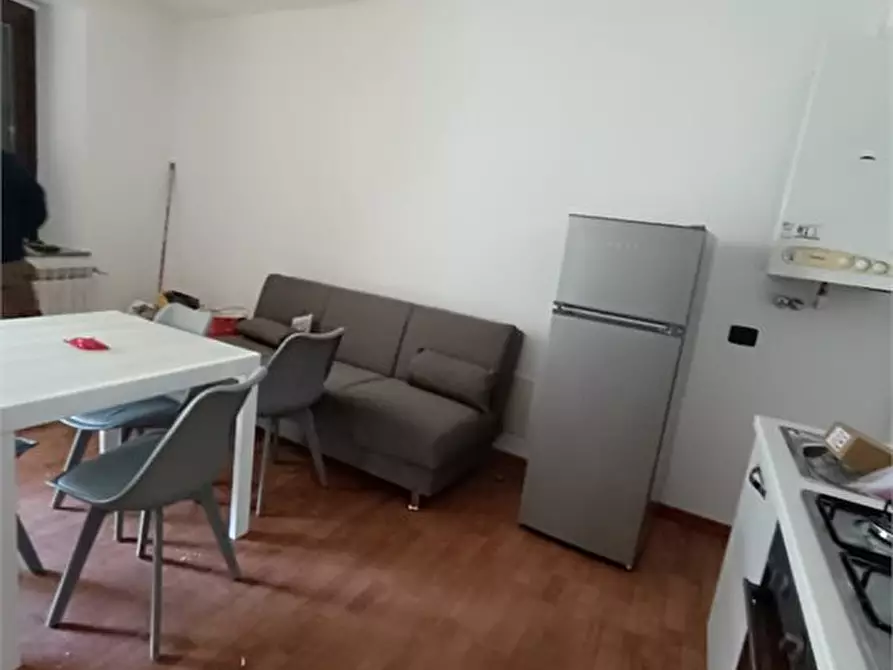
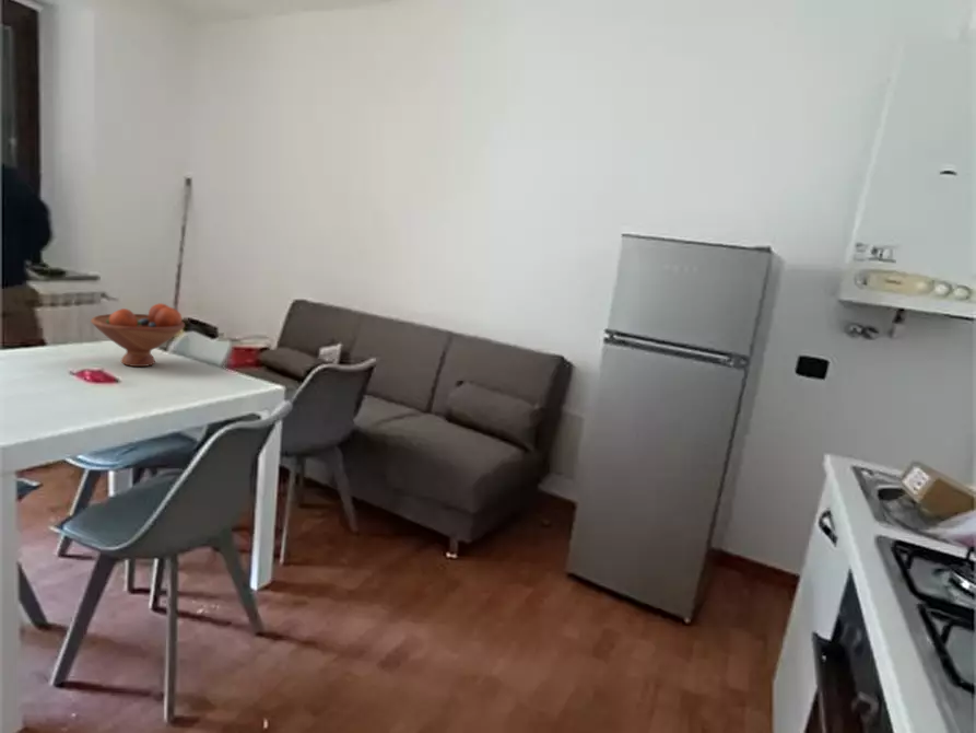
+ fruit bowl [90,302,186,368]
